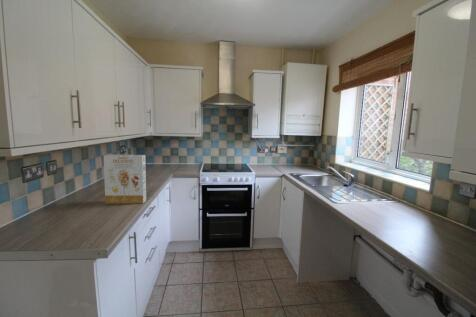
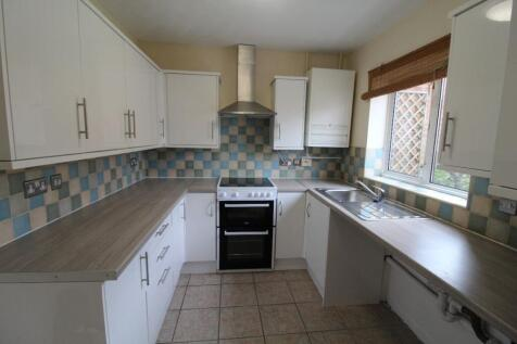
- cereal box [103,154,147,205]
